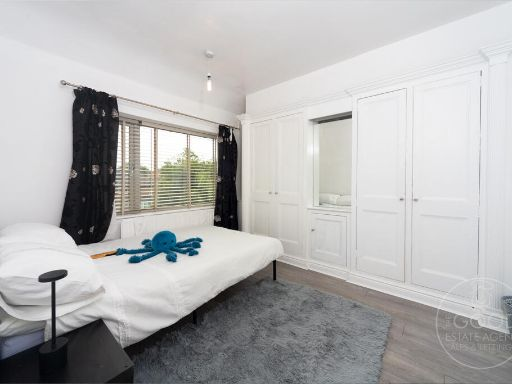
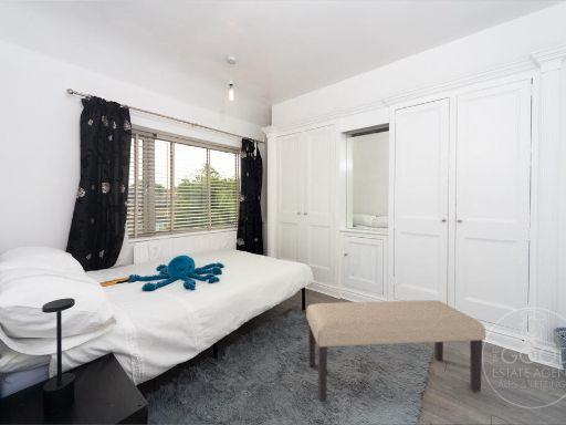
+ bench [305,299,486,402]
